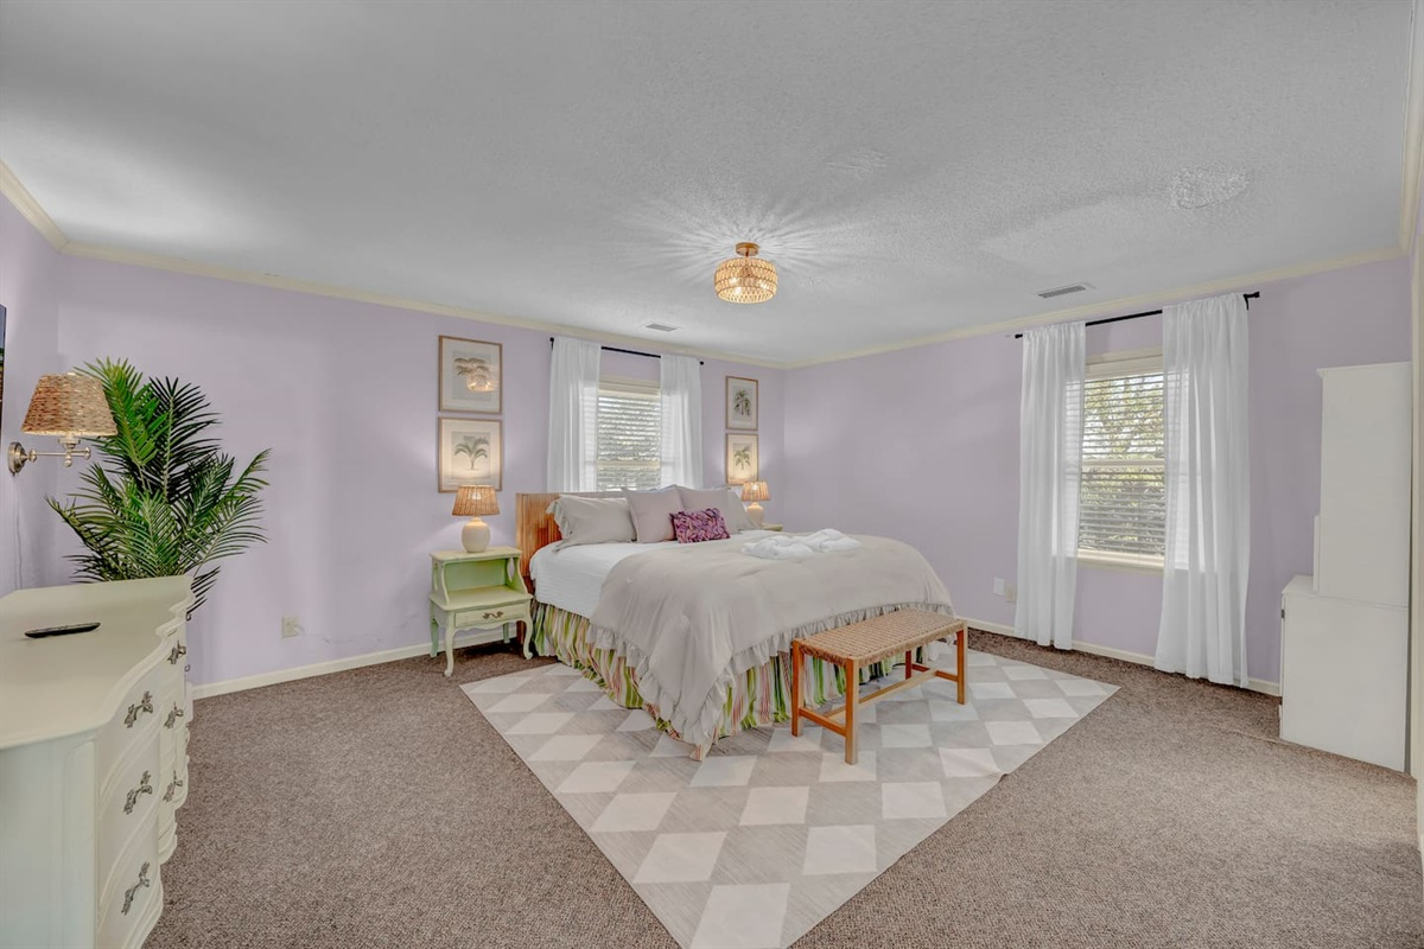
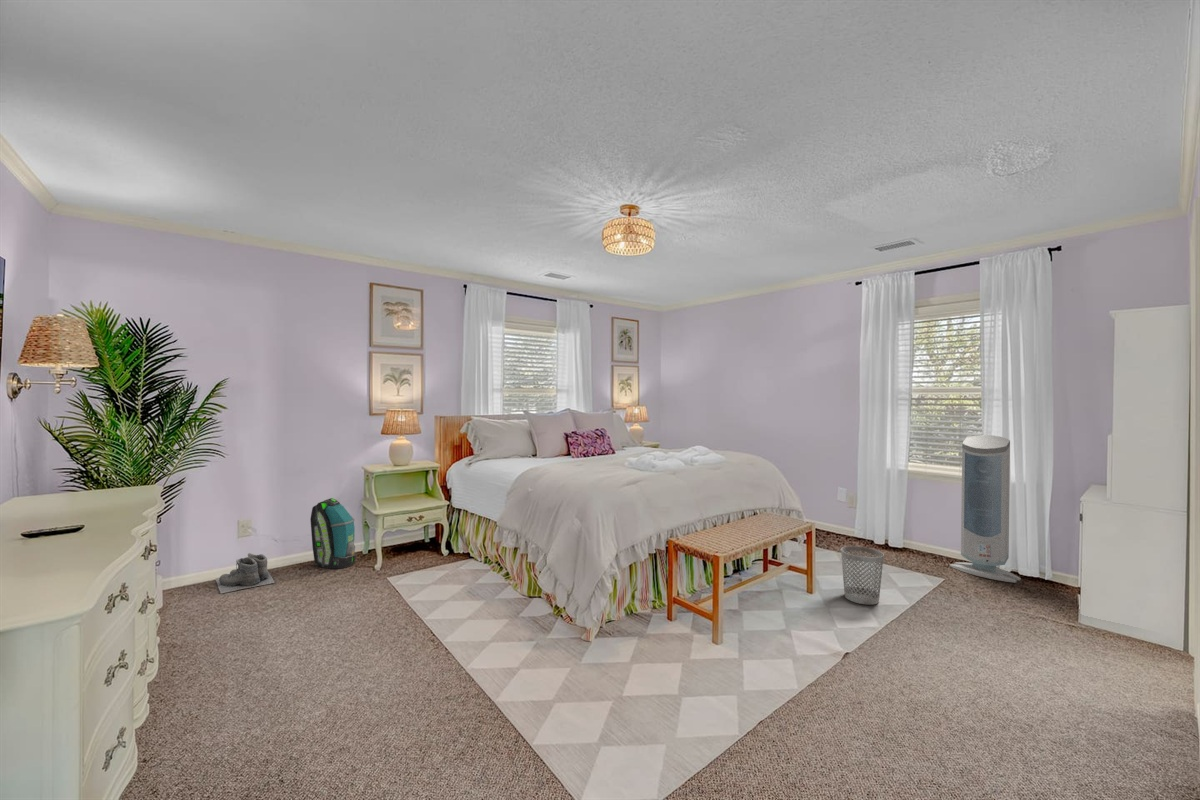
+ boots [214,552,276,595]
+ wastebasket [840,545,885,606]
+ air purifier [949,434,1022,584]
+ backpack [310,497,356,570]
